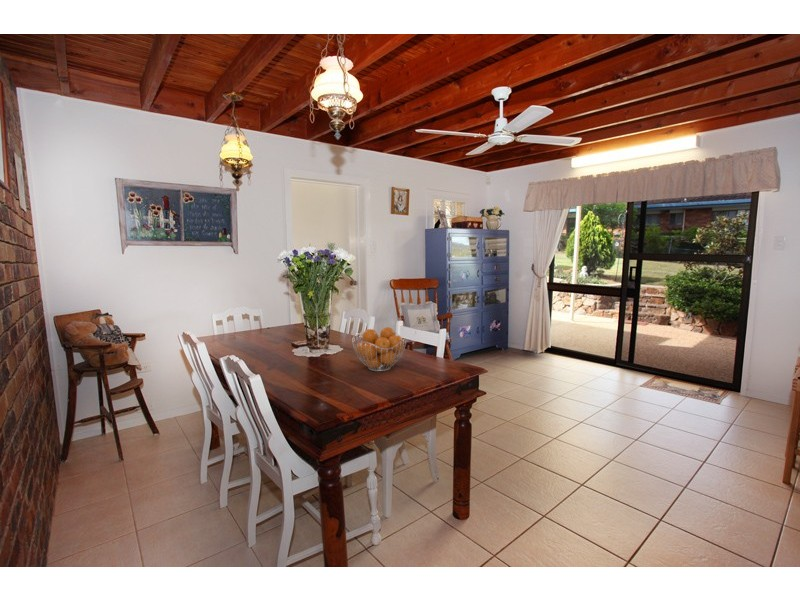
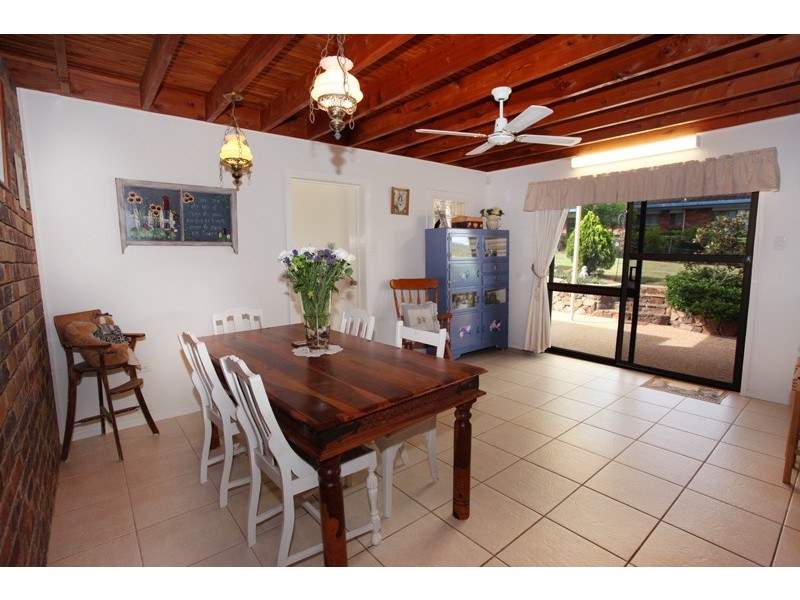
- fruit basket [351,326,408,372]
